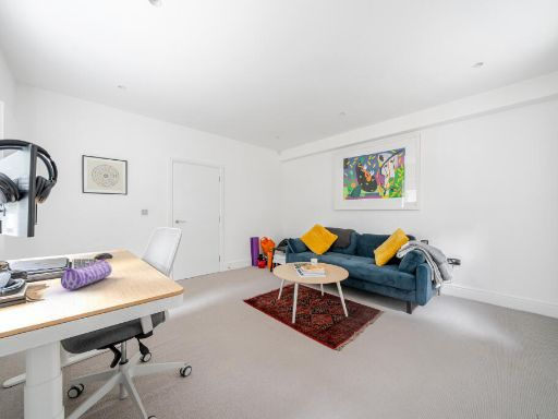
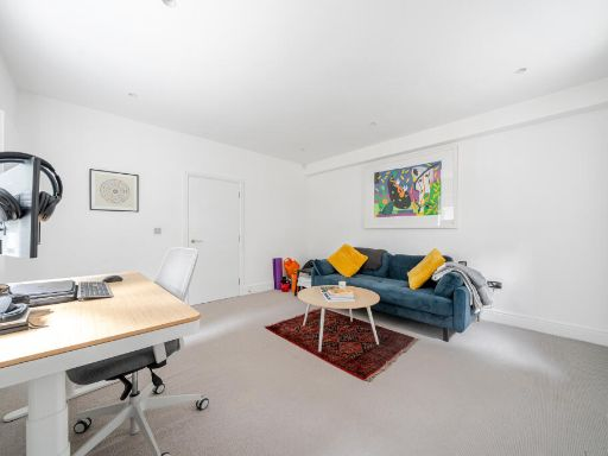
- pencil case [60,259,113,291]
